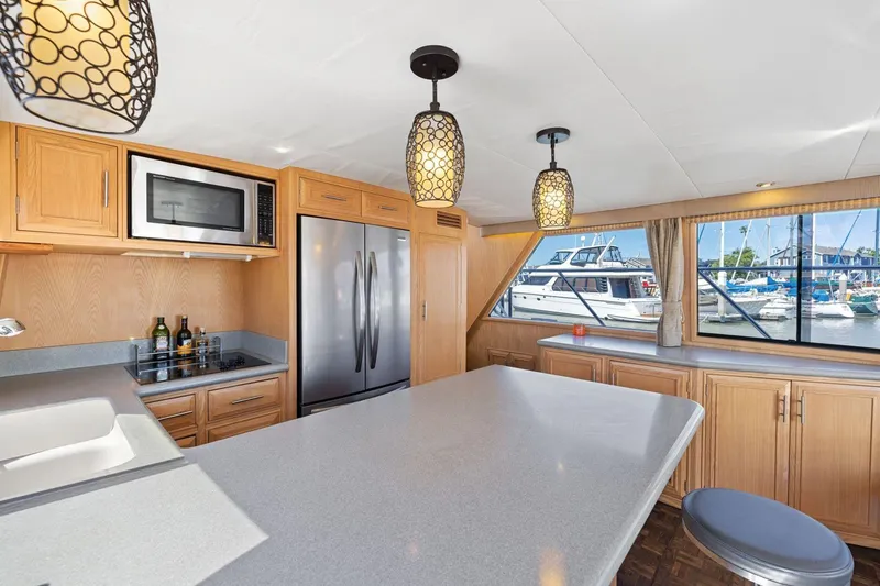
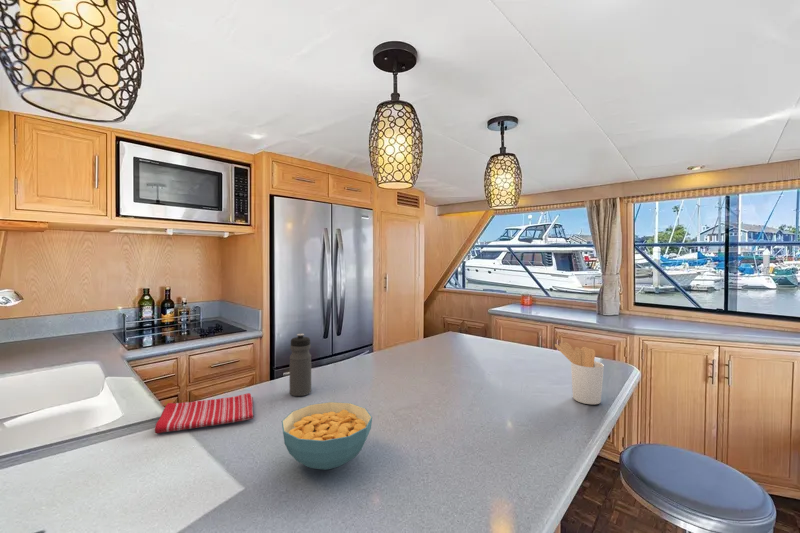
+ utensil holder [554,341,605,405]
+ dish towel [154,392,254,434]
+ cereal bowl [281,401,373,471]
+ water bottle [289,333,312,397]
